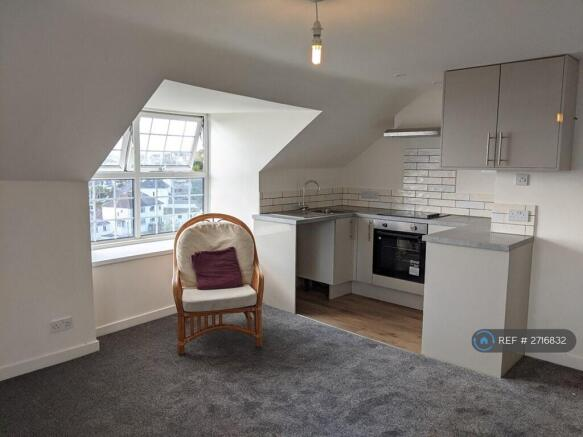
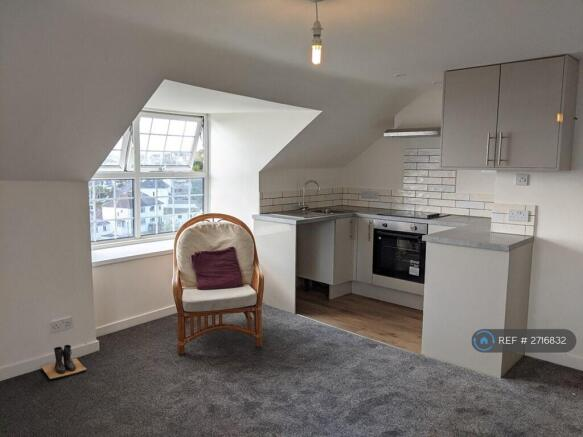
+ boots [40,344,88,380]
